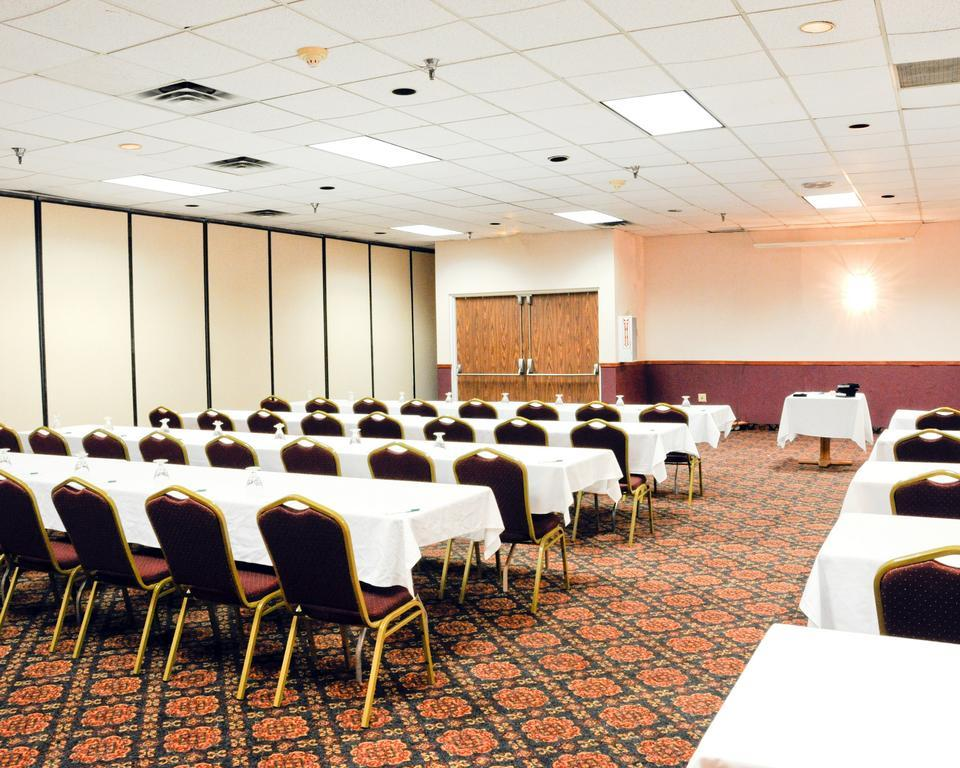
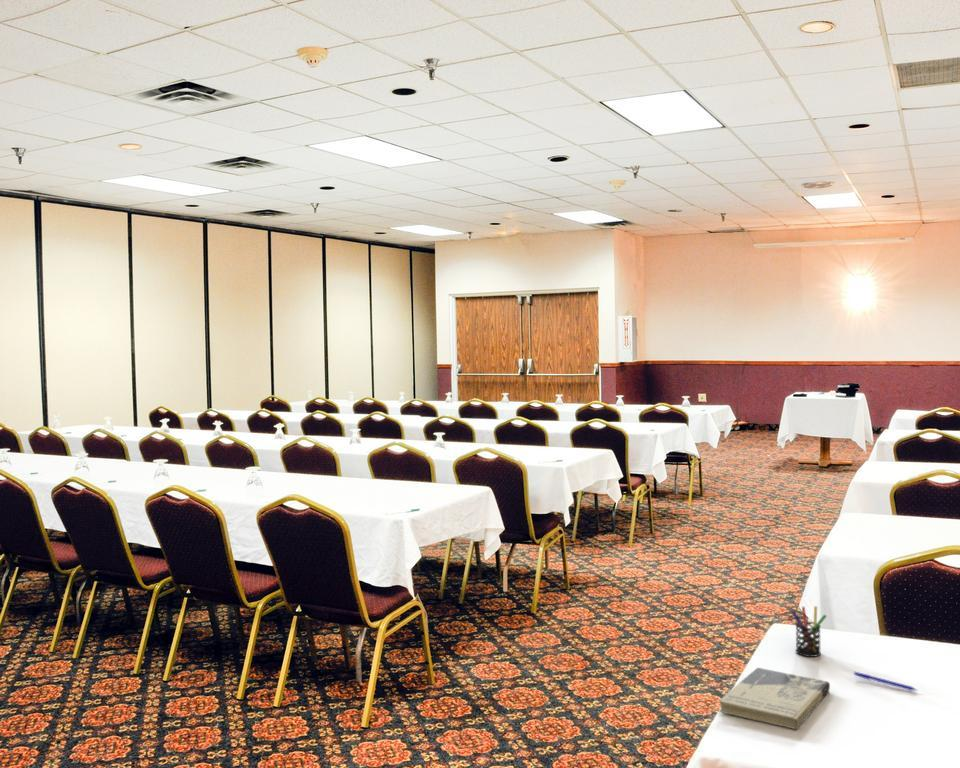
+ pen holder [790,605,828,658]
+ pen [853,671,918,691]
+ book [718,667,831,730]
